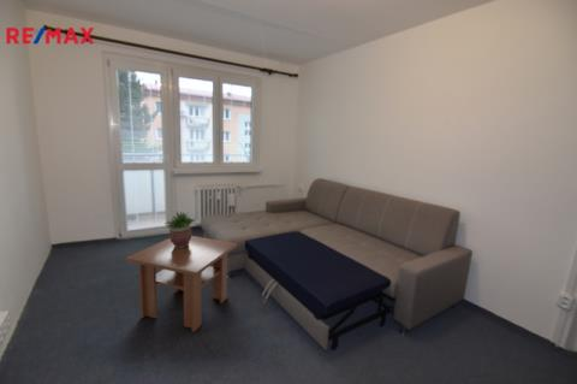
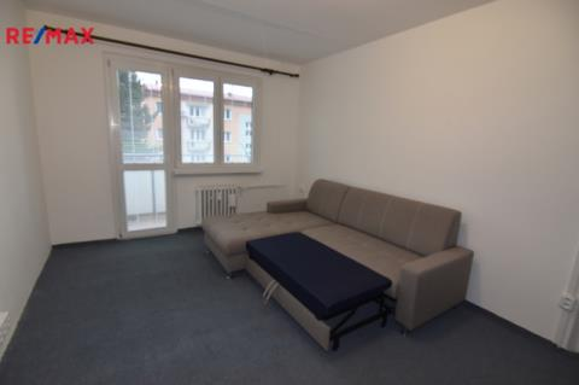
- coffee table [124,235,238,333]
- potted plant [163,211,196,248]
